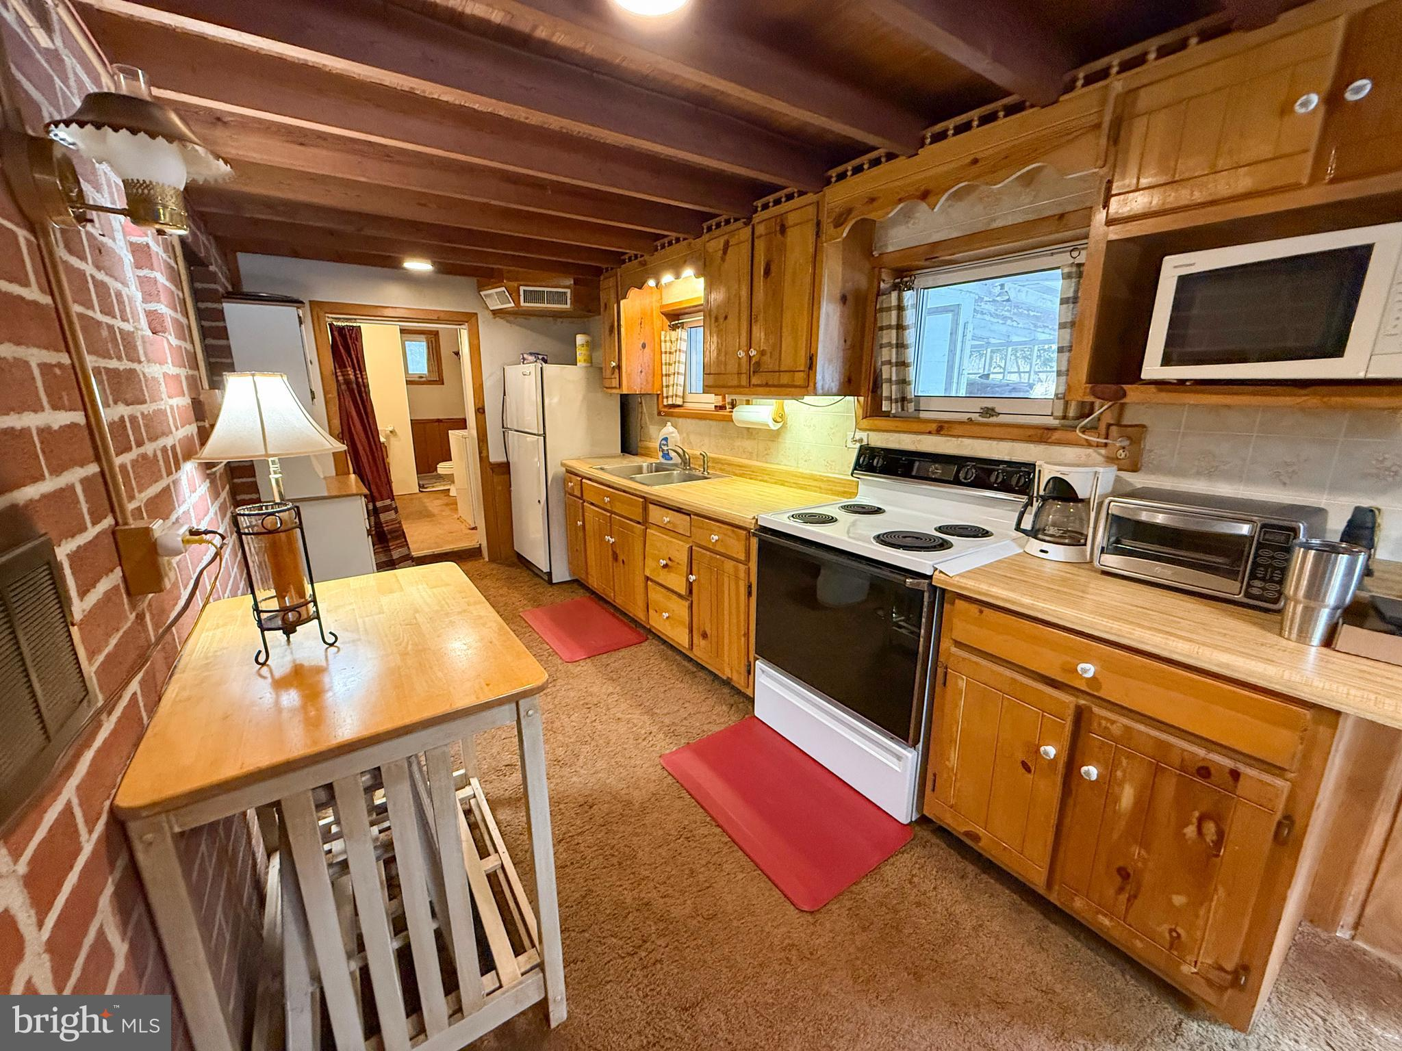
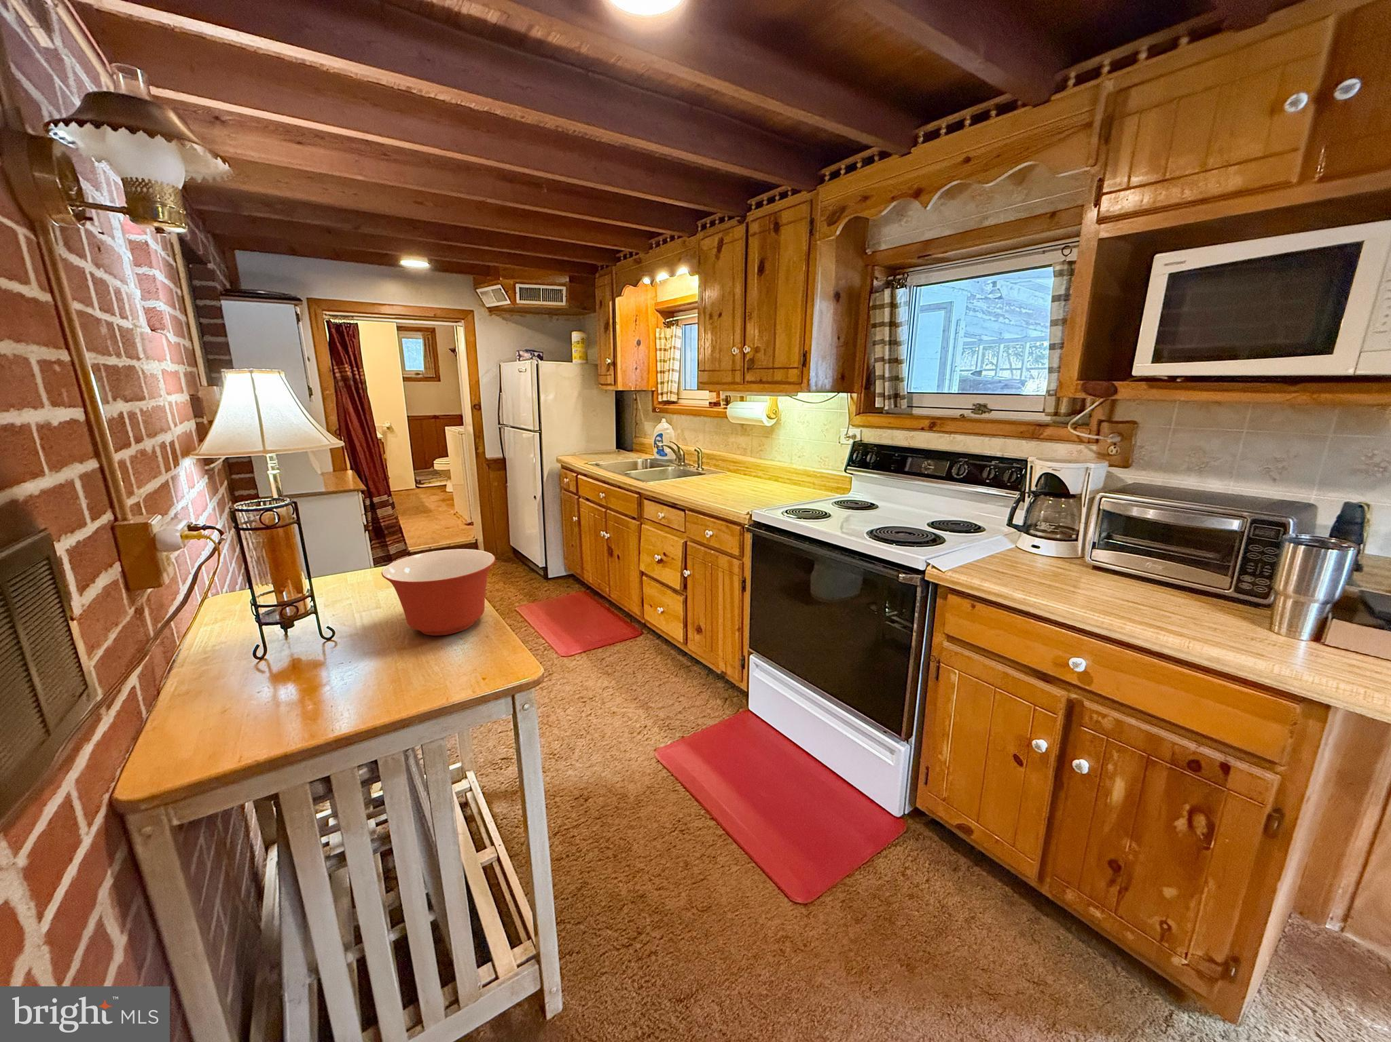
+ mixing bowl [380,548,496,636]
